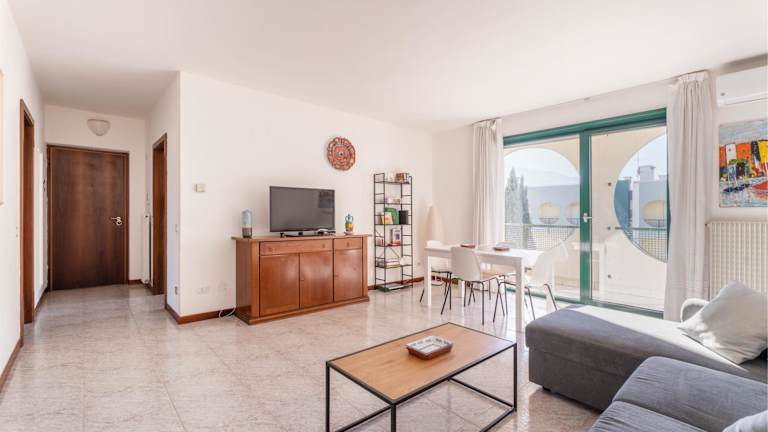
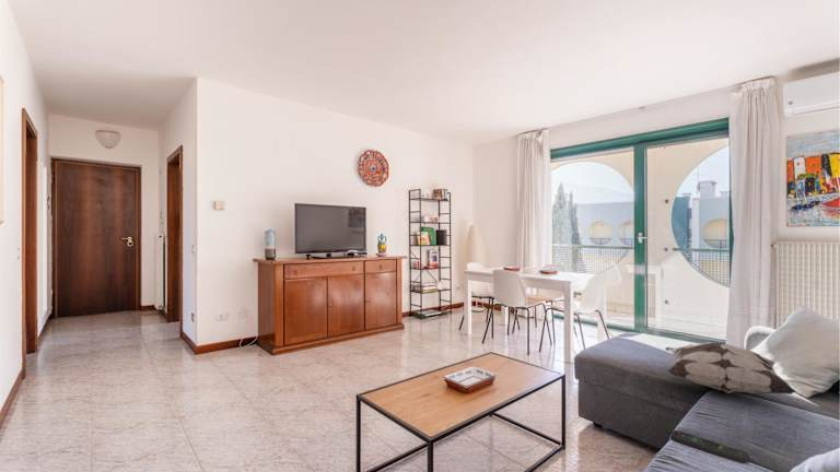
+ decorative pillow [664,341,797,396]
+ remote control [670,429,750,464]
